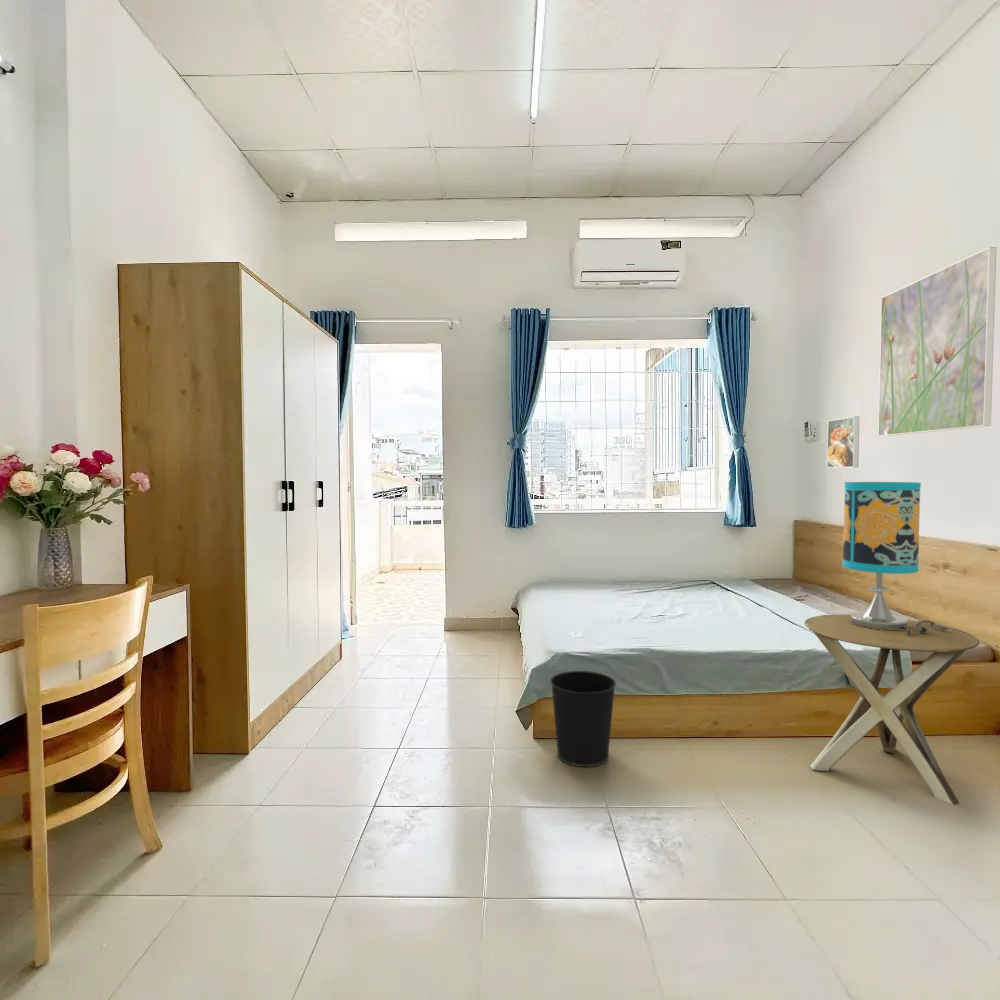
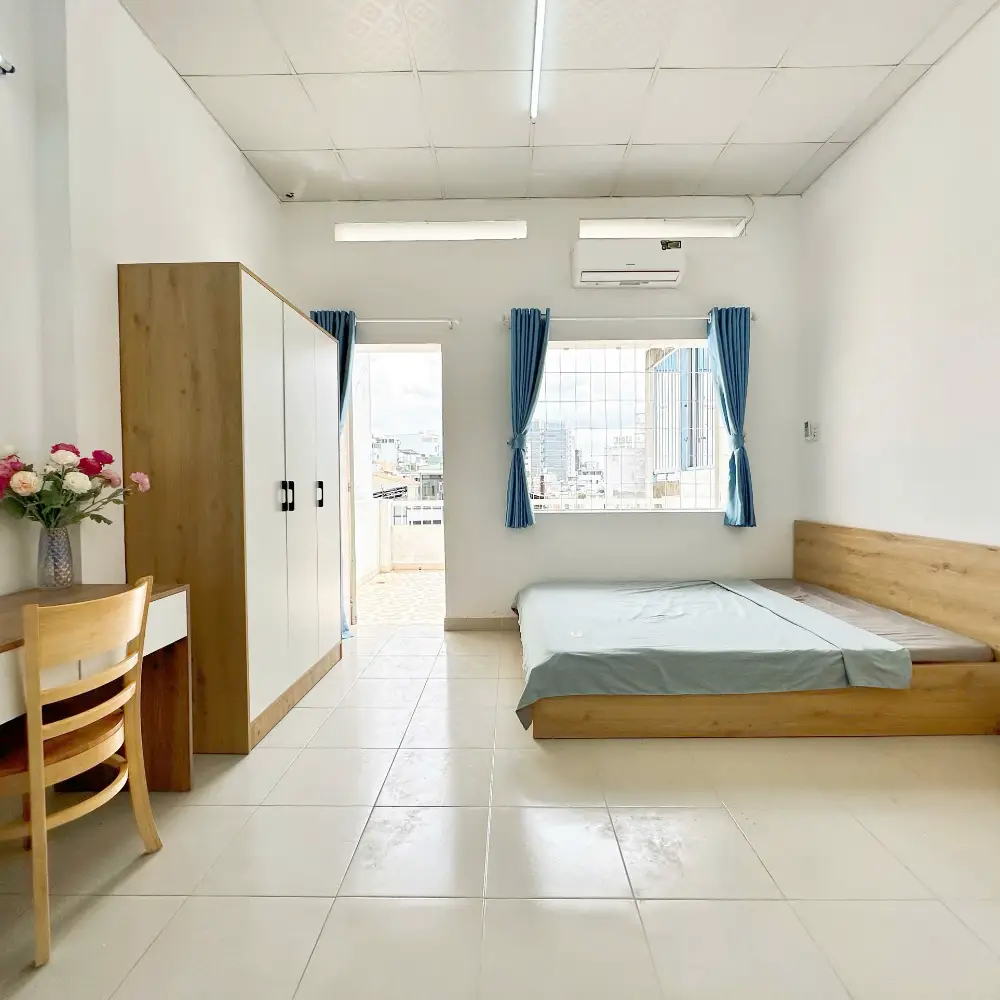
- side table [803,613,980,806]
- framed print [877,246,997,437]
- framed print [826,415,860,469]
- table lamp [842,481,952,636]
- wastebasket [549,670,617,768]
